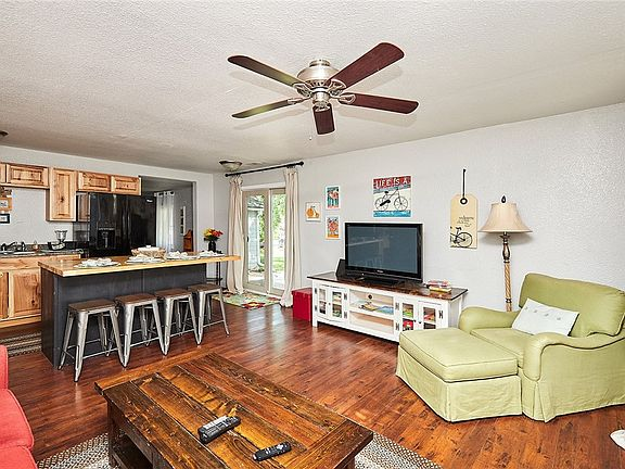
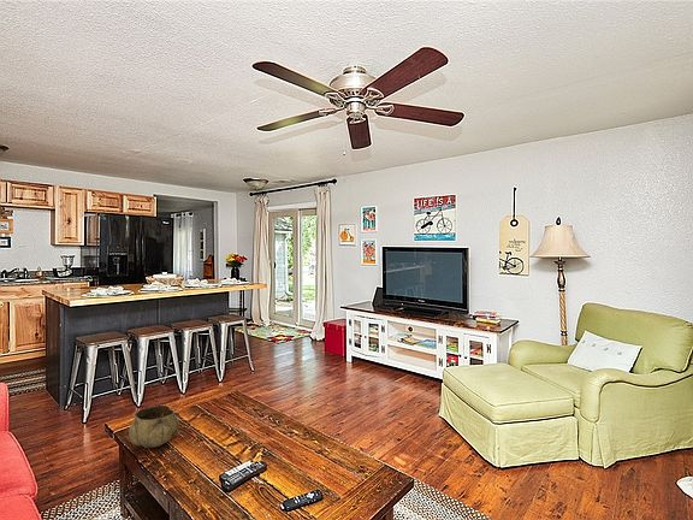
+ decorative bowl [128,404,180,449]
